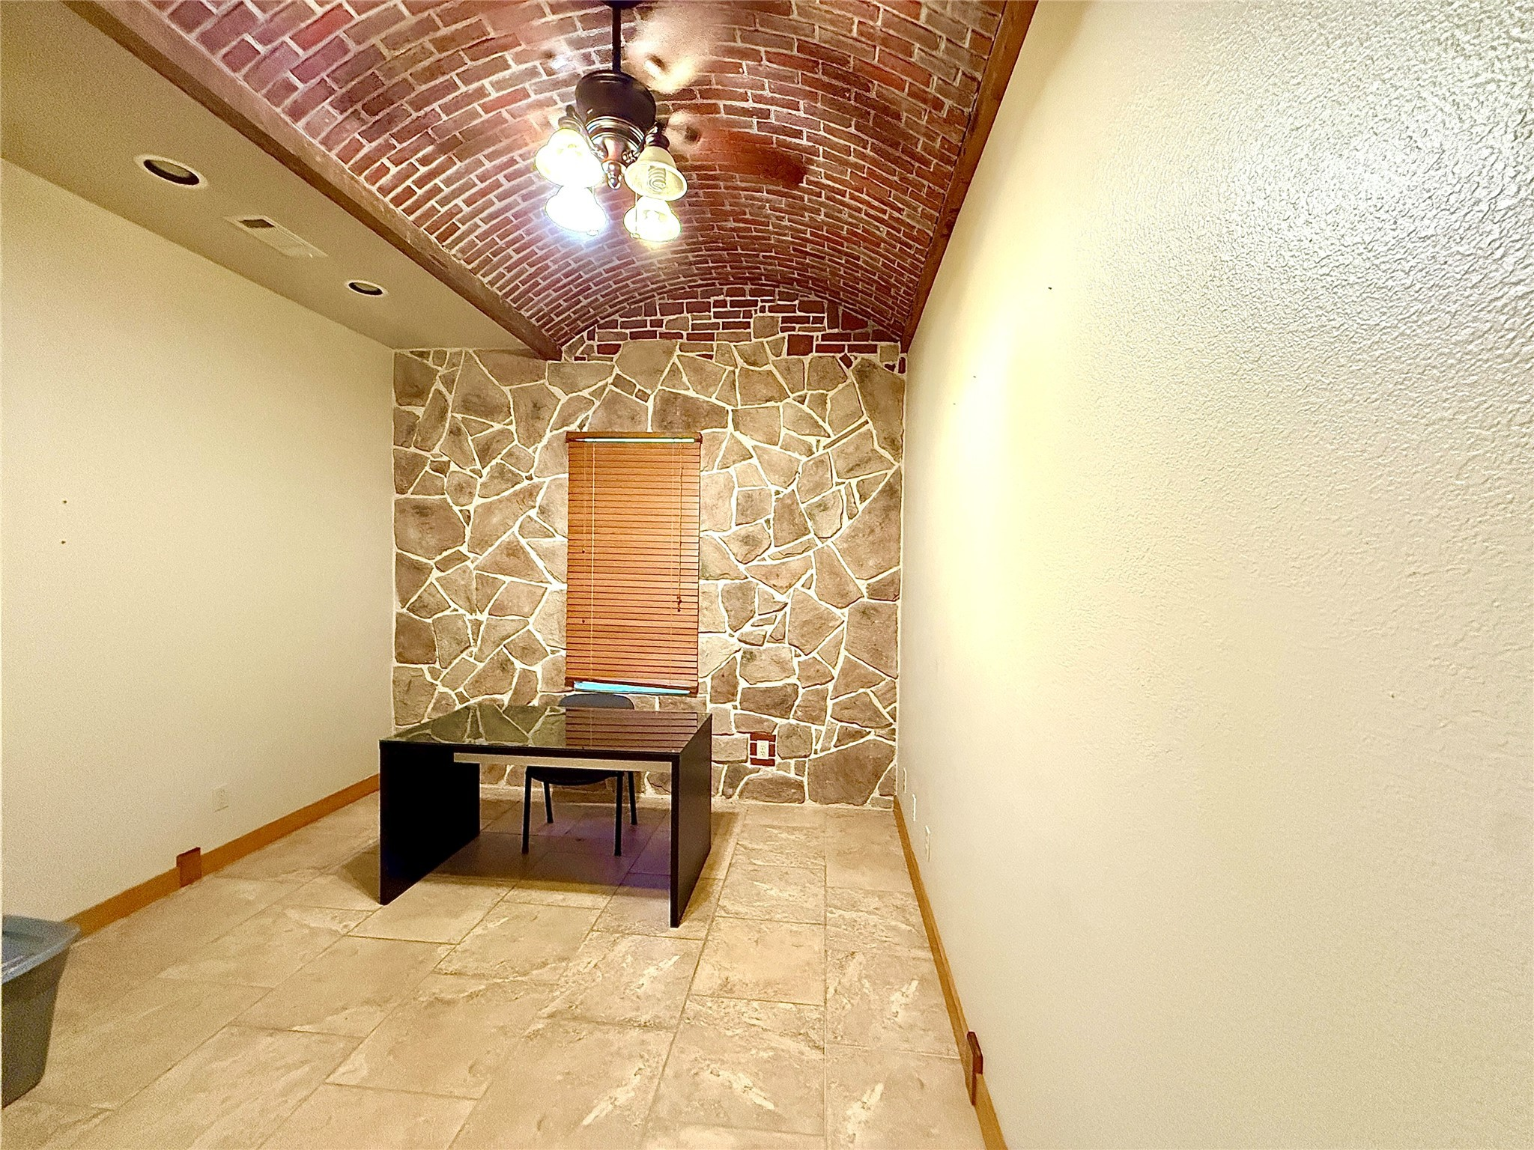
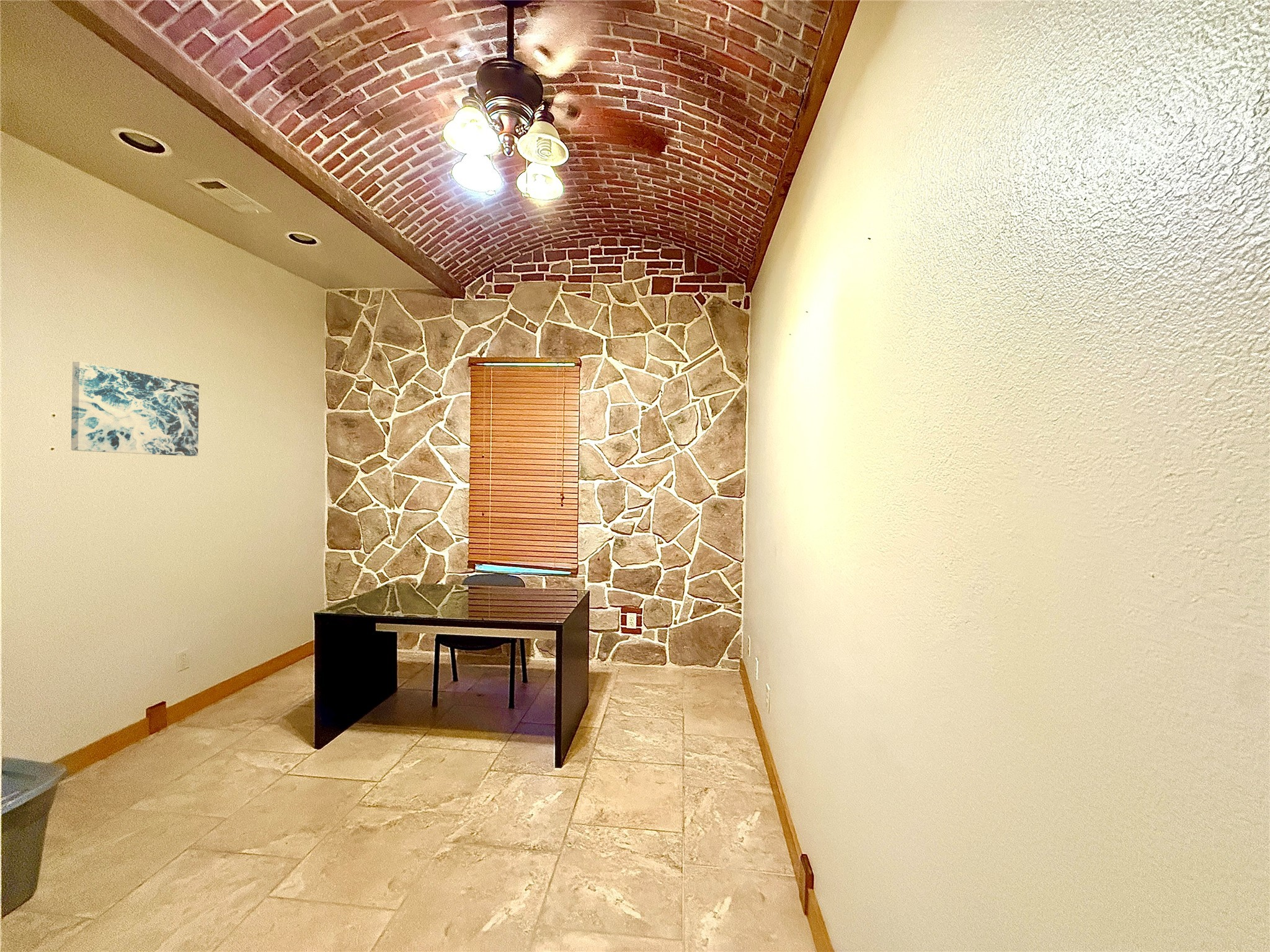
+ wall art [71,361,200,457]
